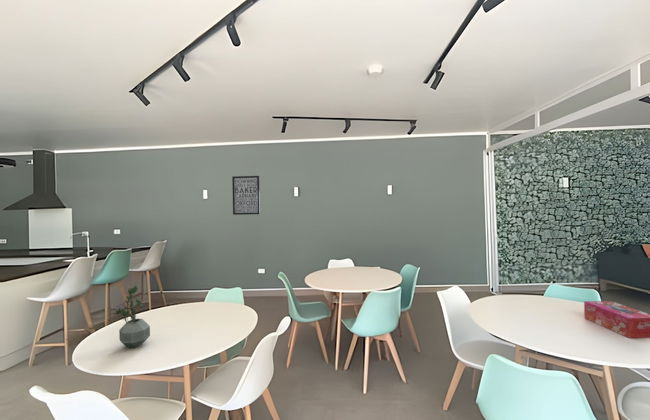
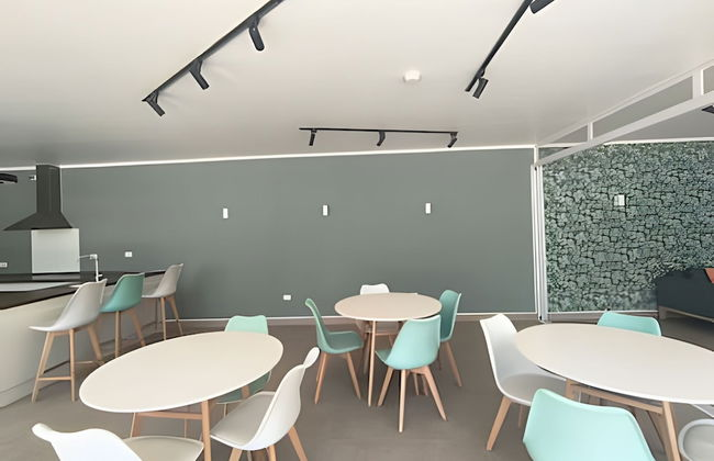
- potted plant [112,284,151,348]
- tissue box [583,300,650,339]
- wall art [231,175,261,216]
